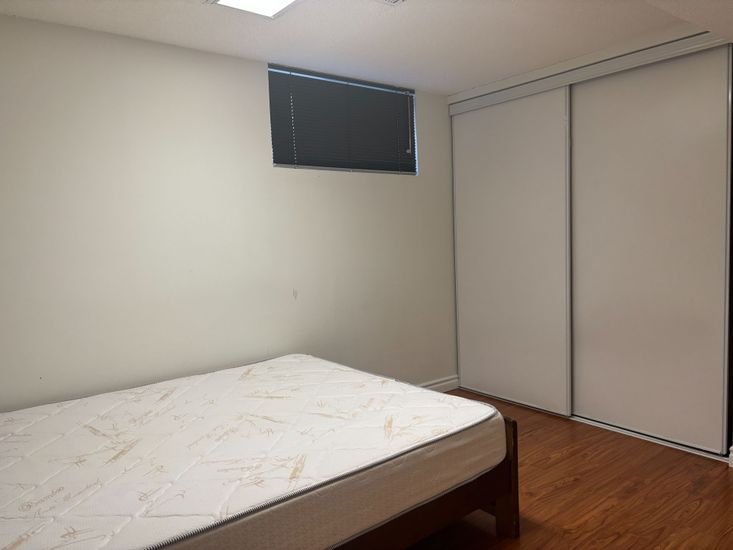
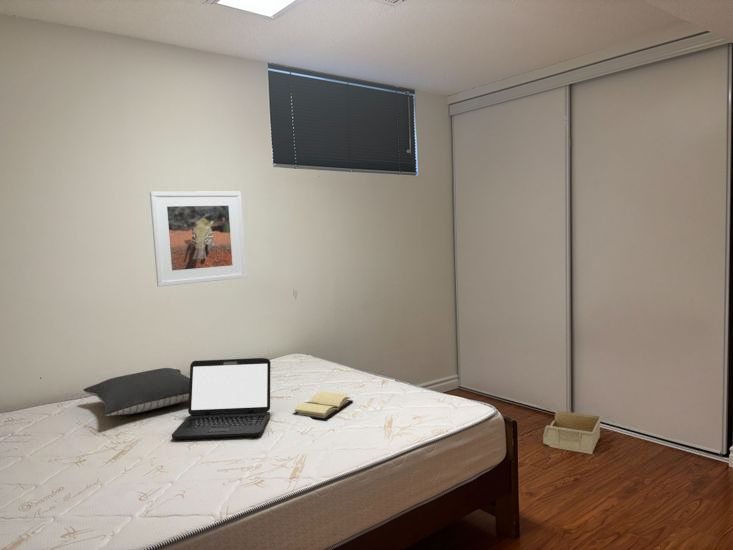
+ book [292,391,354,421]
+ laptop [171,357,271,442]
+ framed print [149,190,247,288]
+ storage bin [542,410,602,455]
+ pillow [82,367,190,417]
